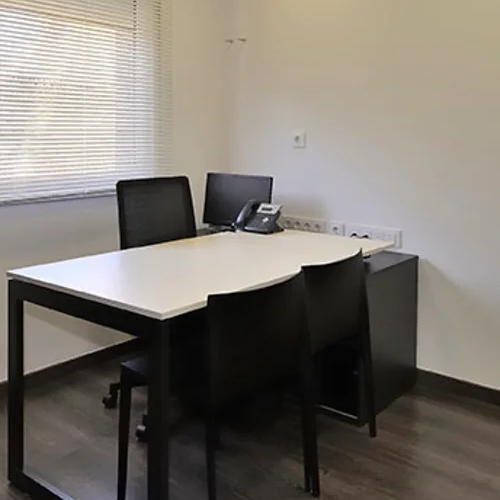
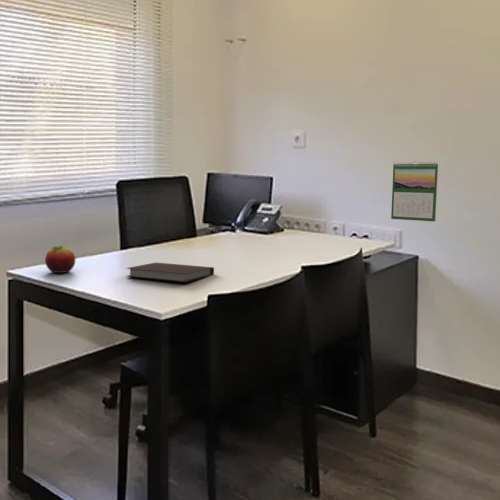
+ fruit [44,244,76,274]
+ notebook [125,262,215,283]
+ calendar [390,160,439,223]
